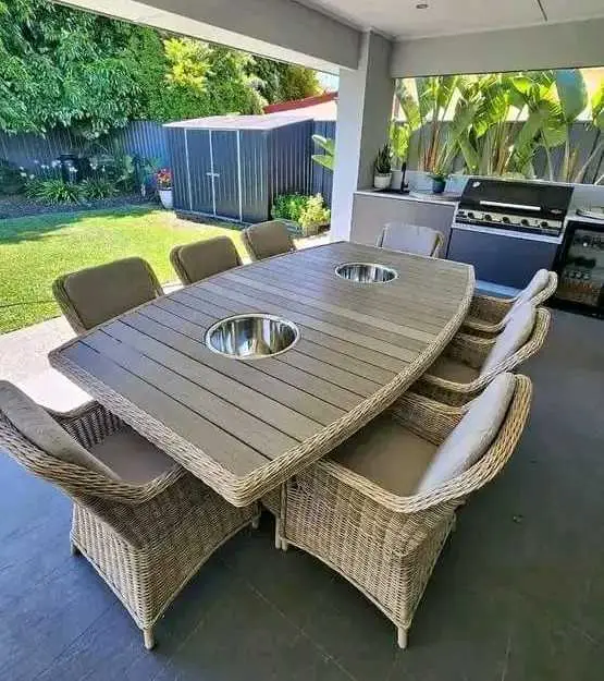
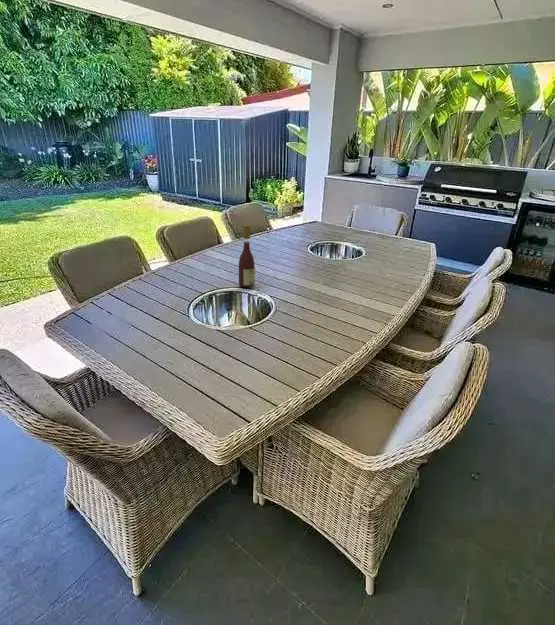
+ wine bottle [238,224,256,288]
